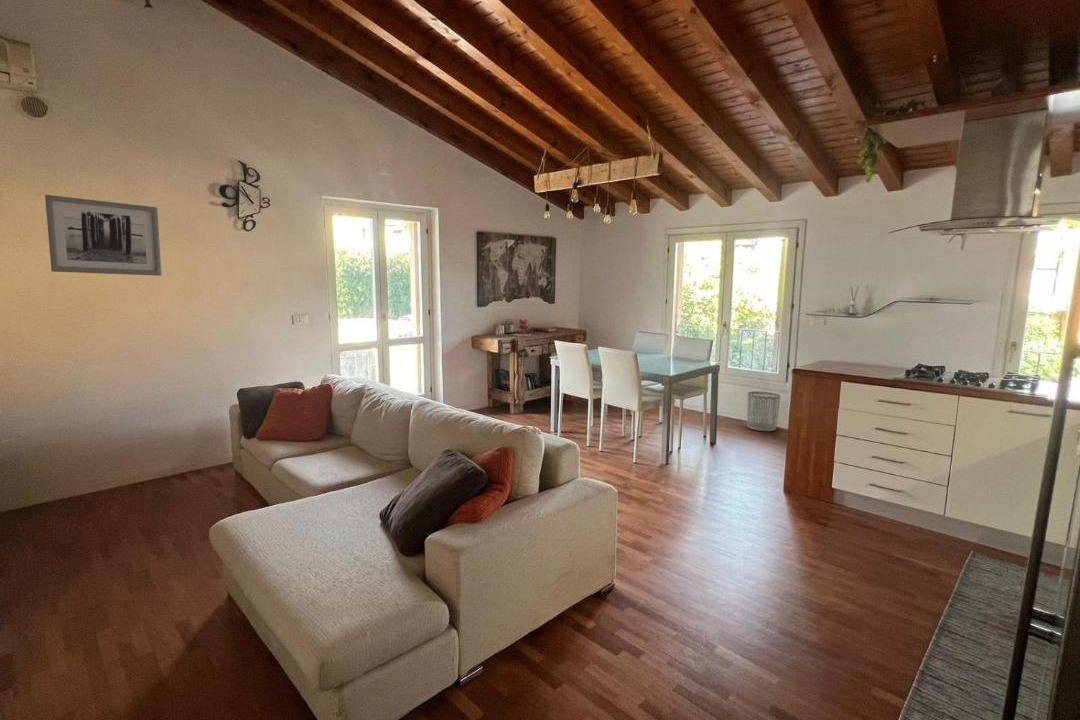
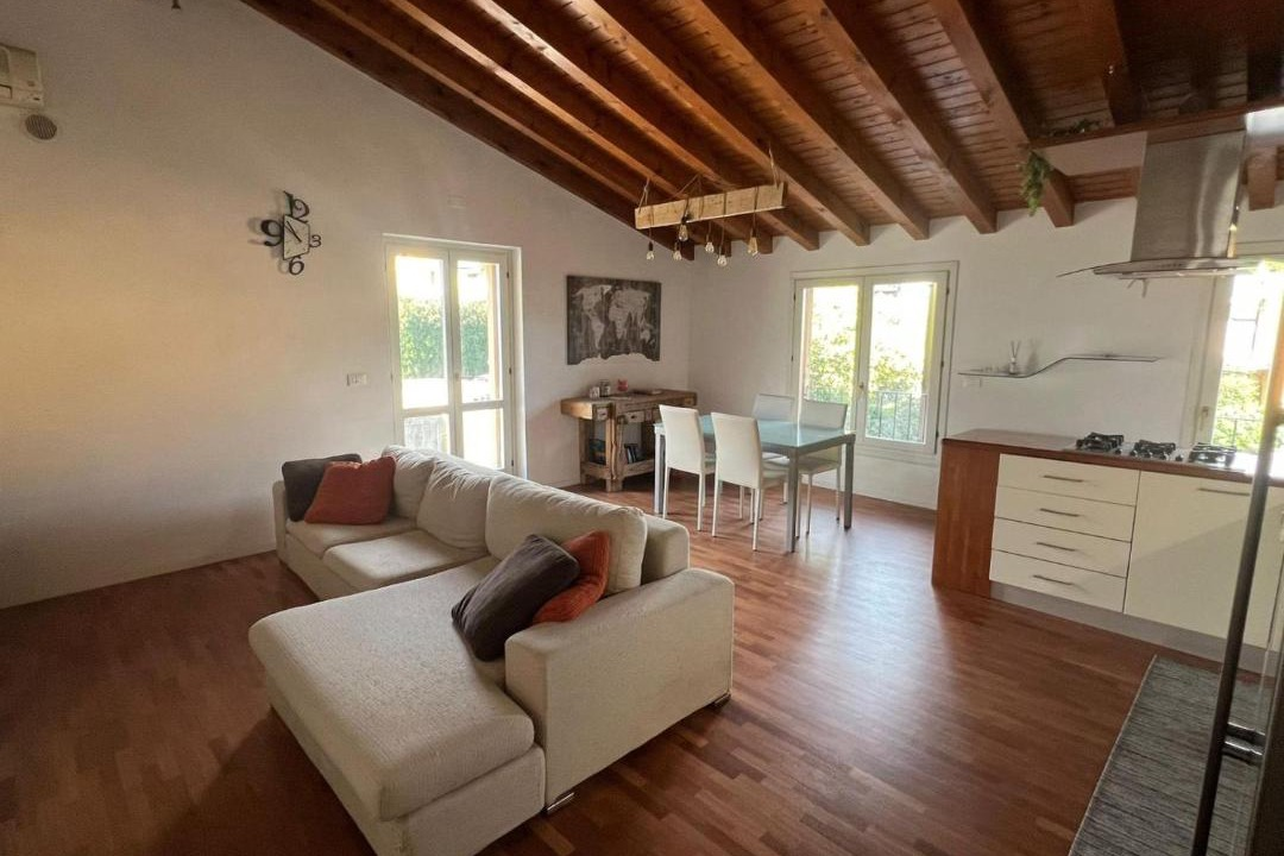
- waste bin [746,390,781,432]
- wall art [44,194,163,277]
